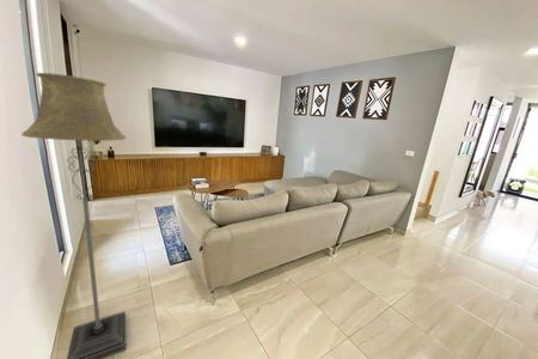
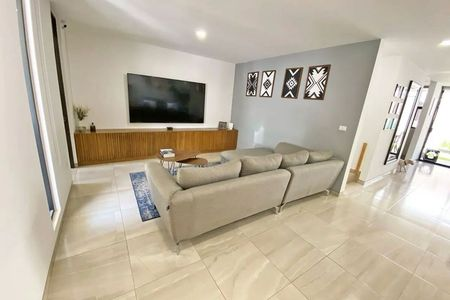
- floor lamp [20,72,127,359]
